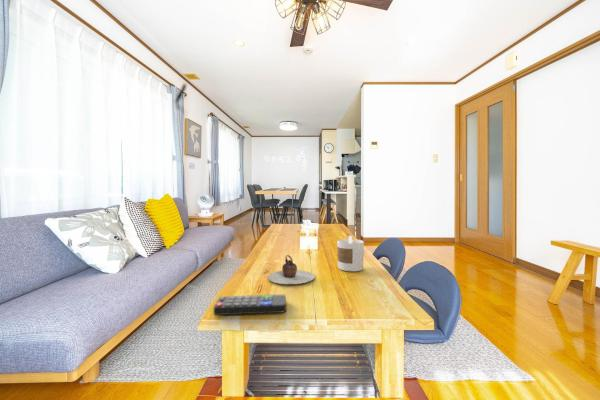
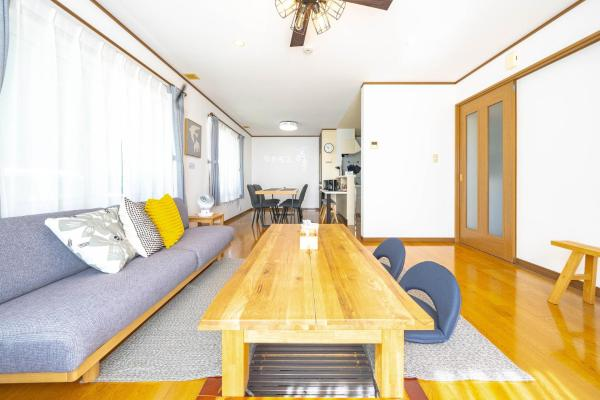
- teapot [267,254,316,285]
- remote control [213,294,287,316]
- candle [336,235,365,272]
